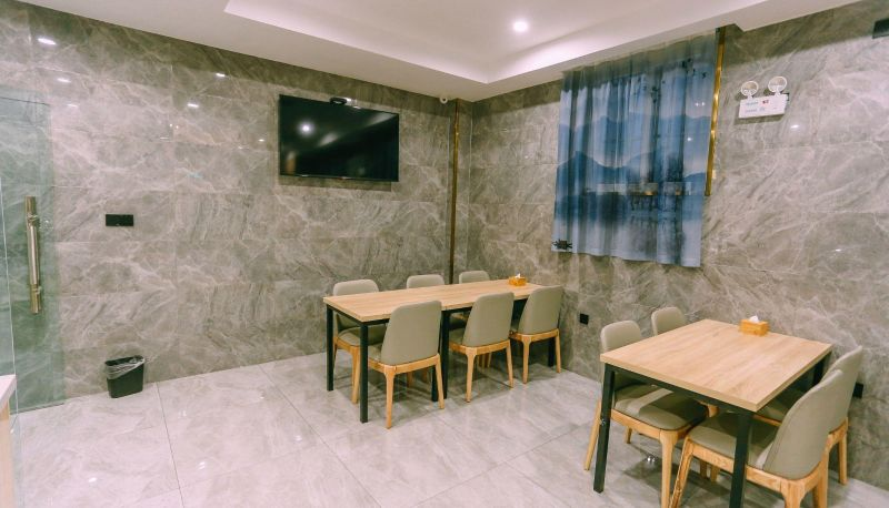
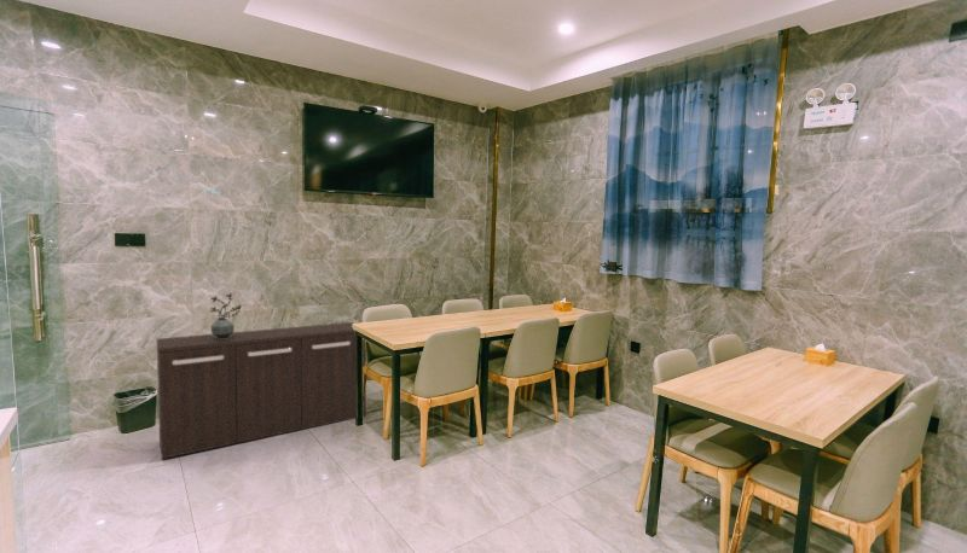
+ potted plant [209,292,242,339]
+ storage cabinet [156,321,367,460]
